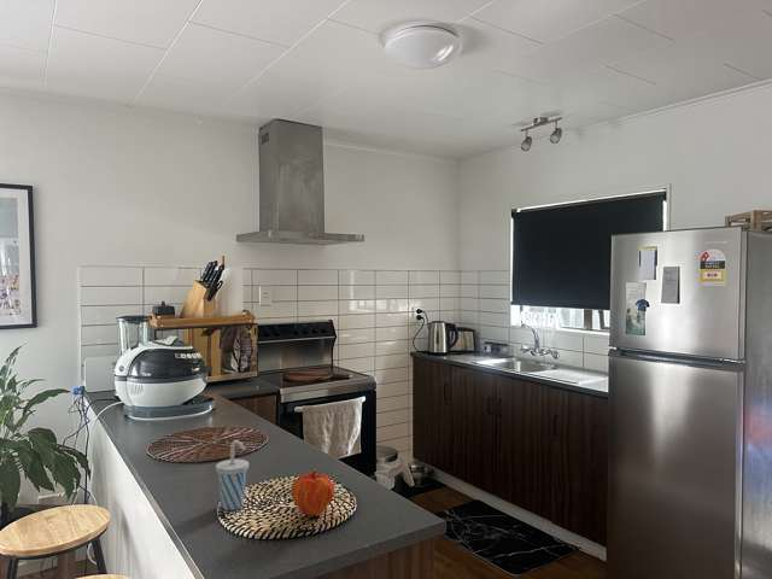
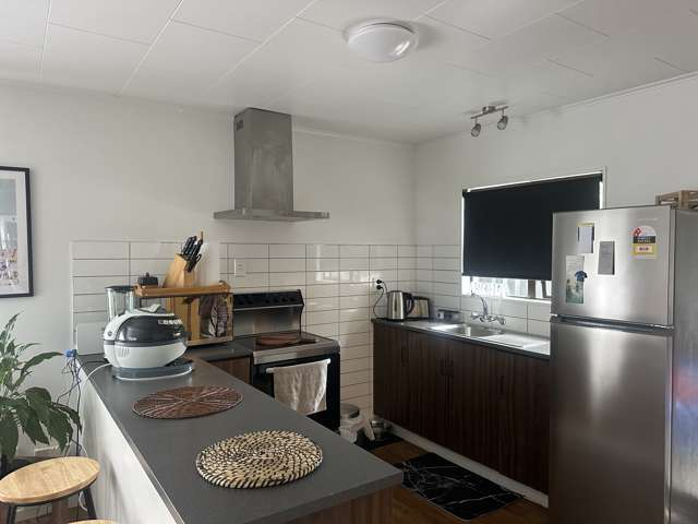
- cup [215,439,250,511]
- fruit [291,469,335,517]
